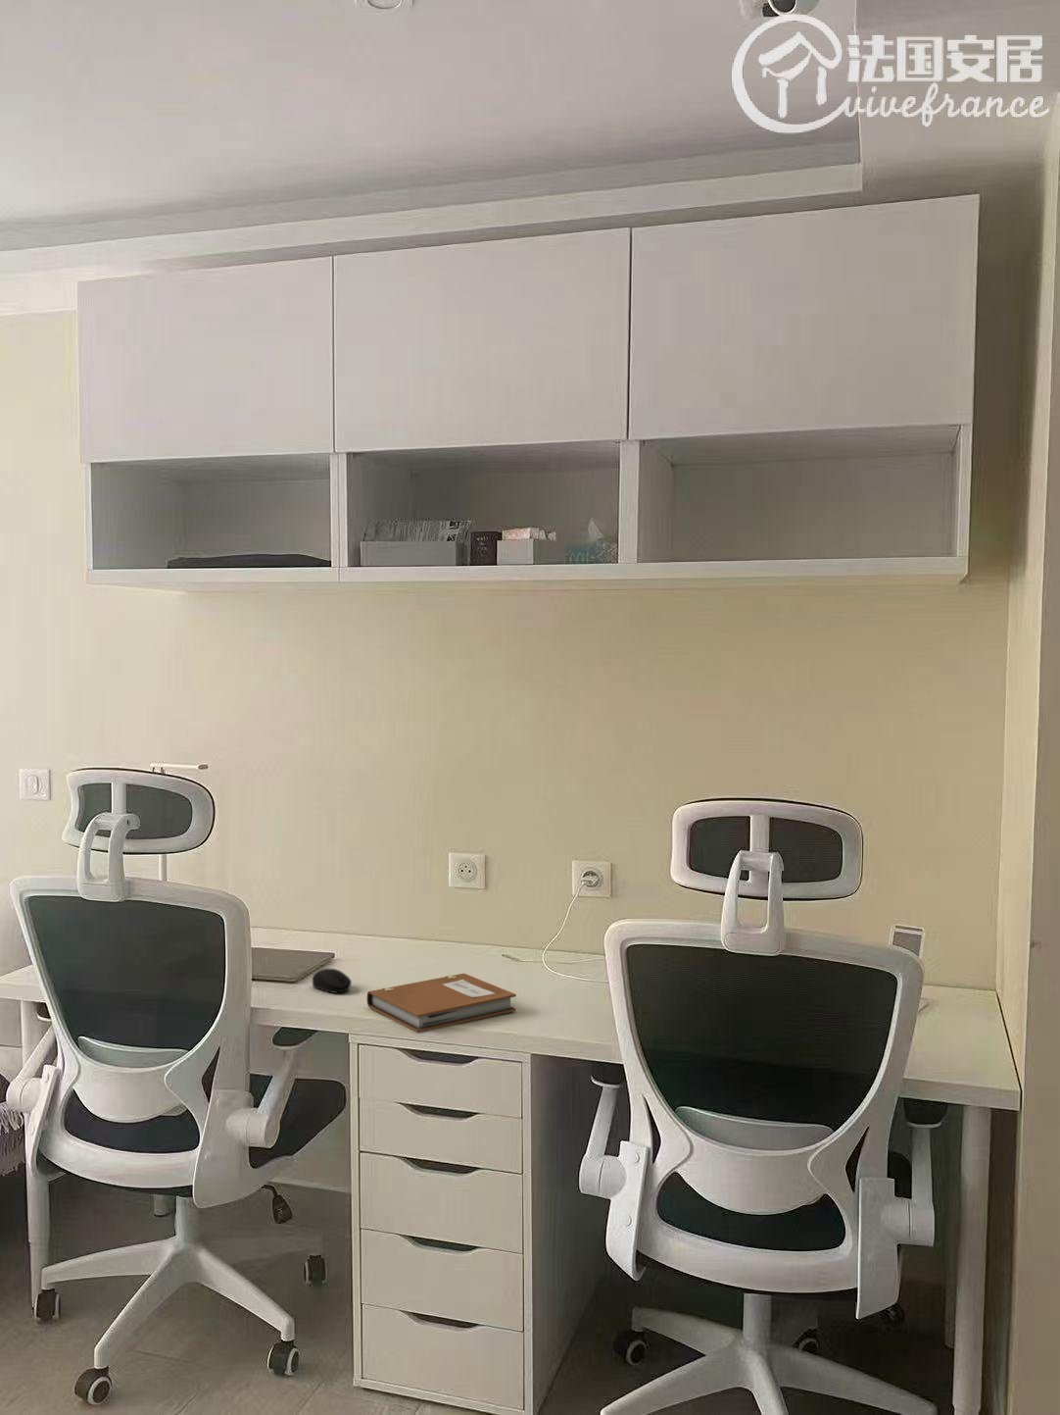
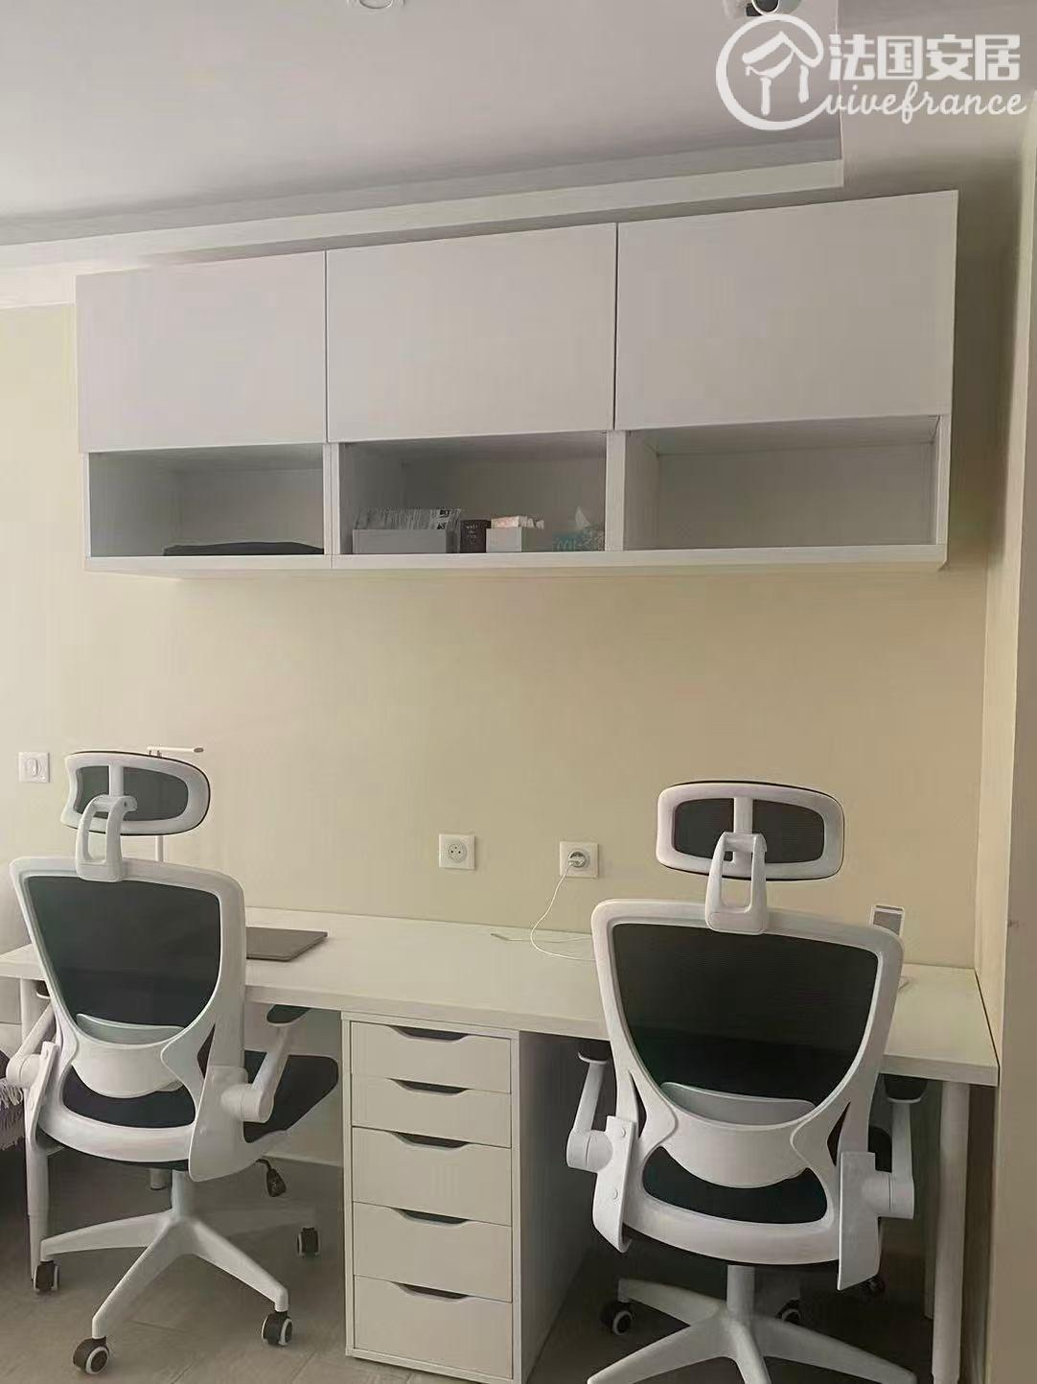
- computer mouse [312,968,353,994]
- notebook [366,973,518,1034]
